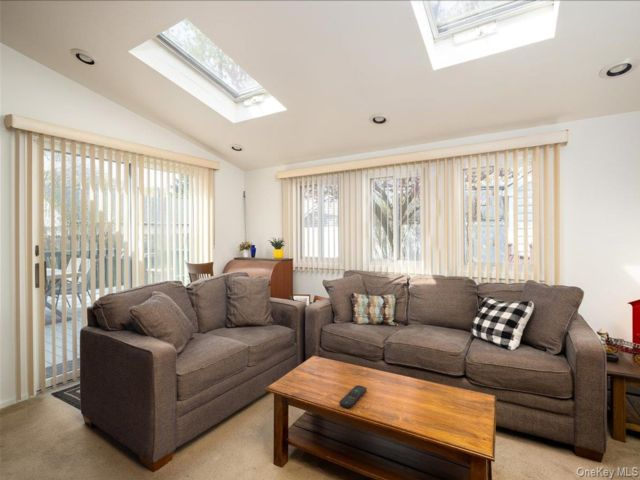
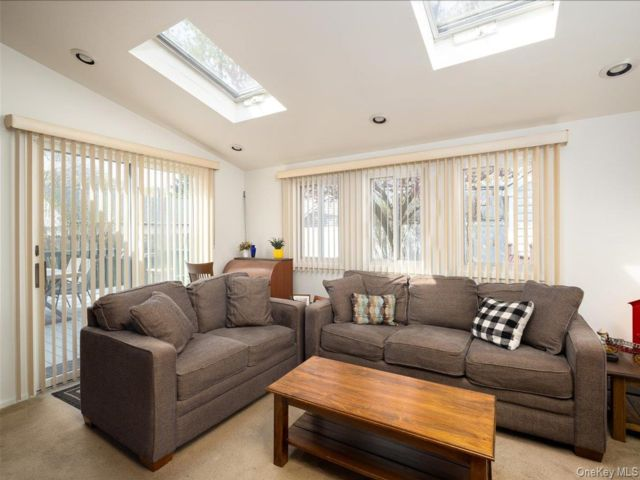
- remote control [338,384,367,409]
